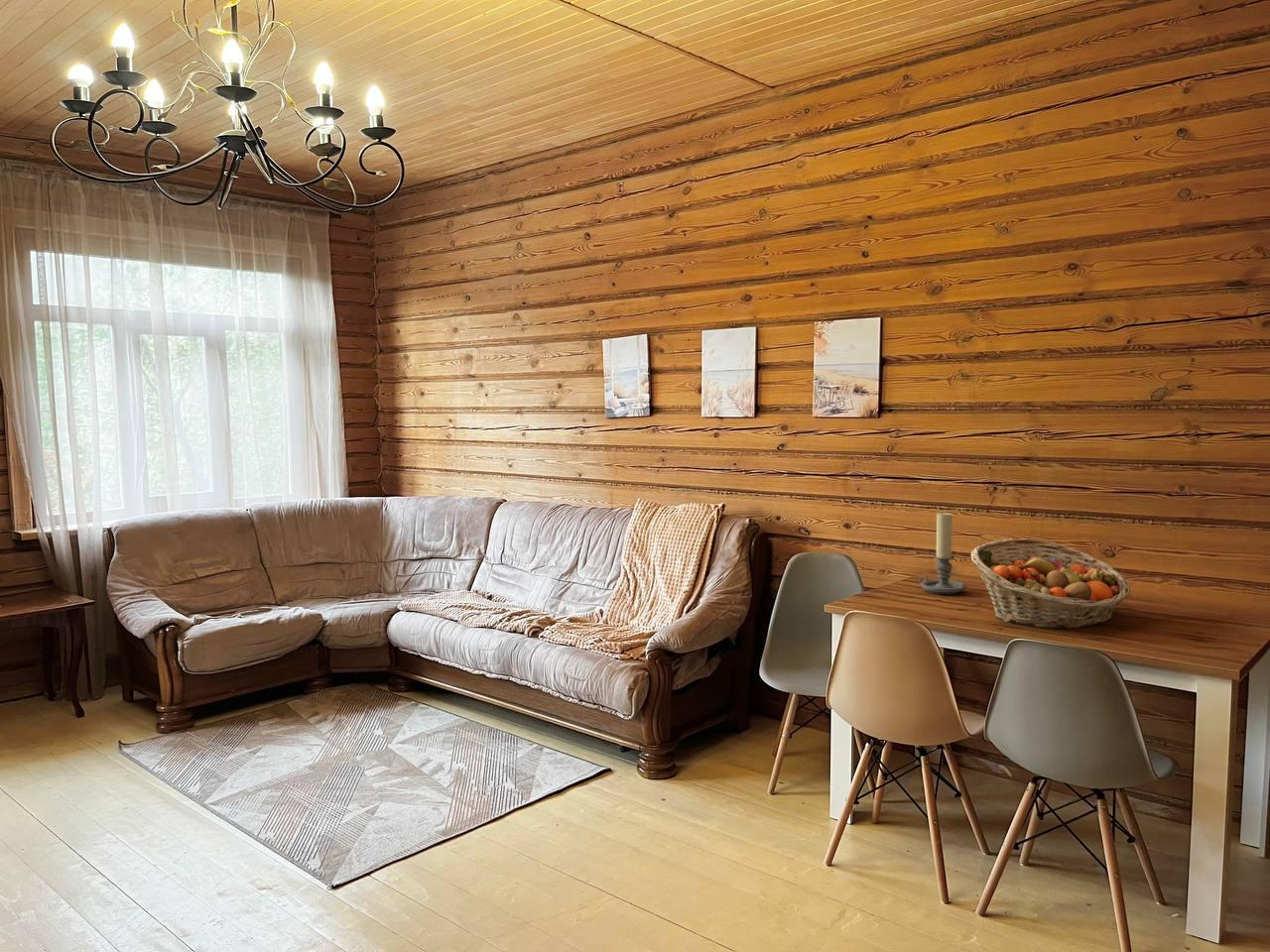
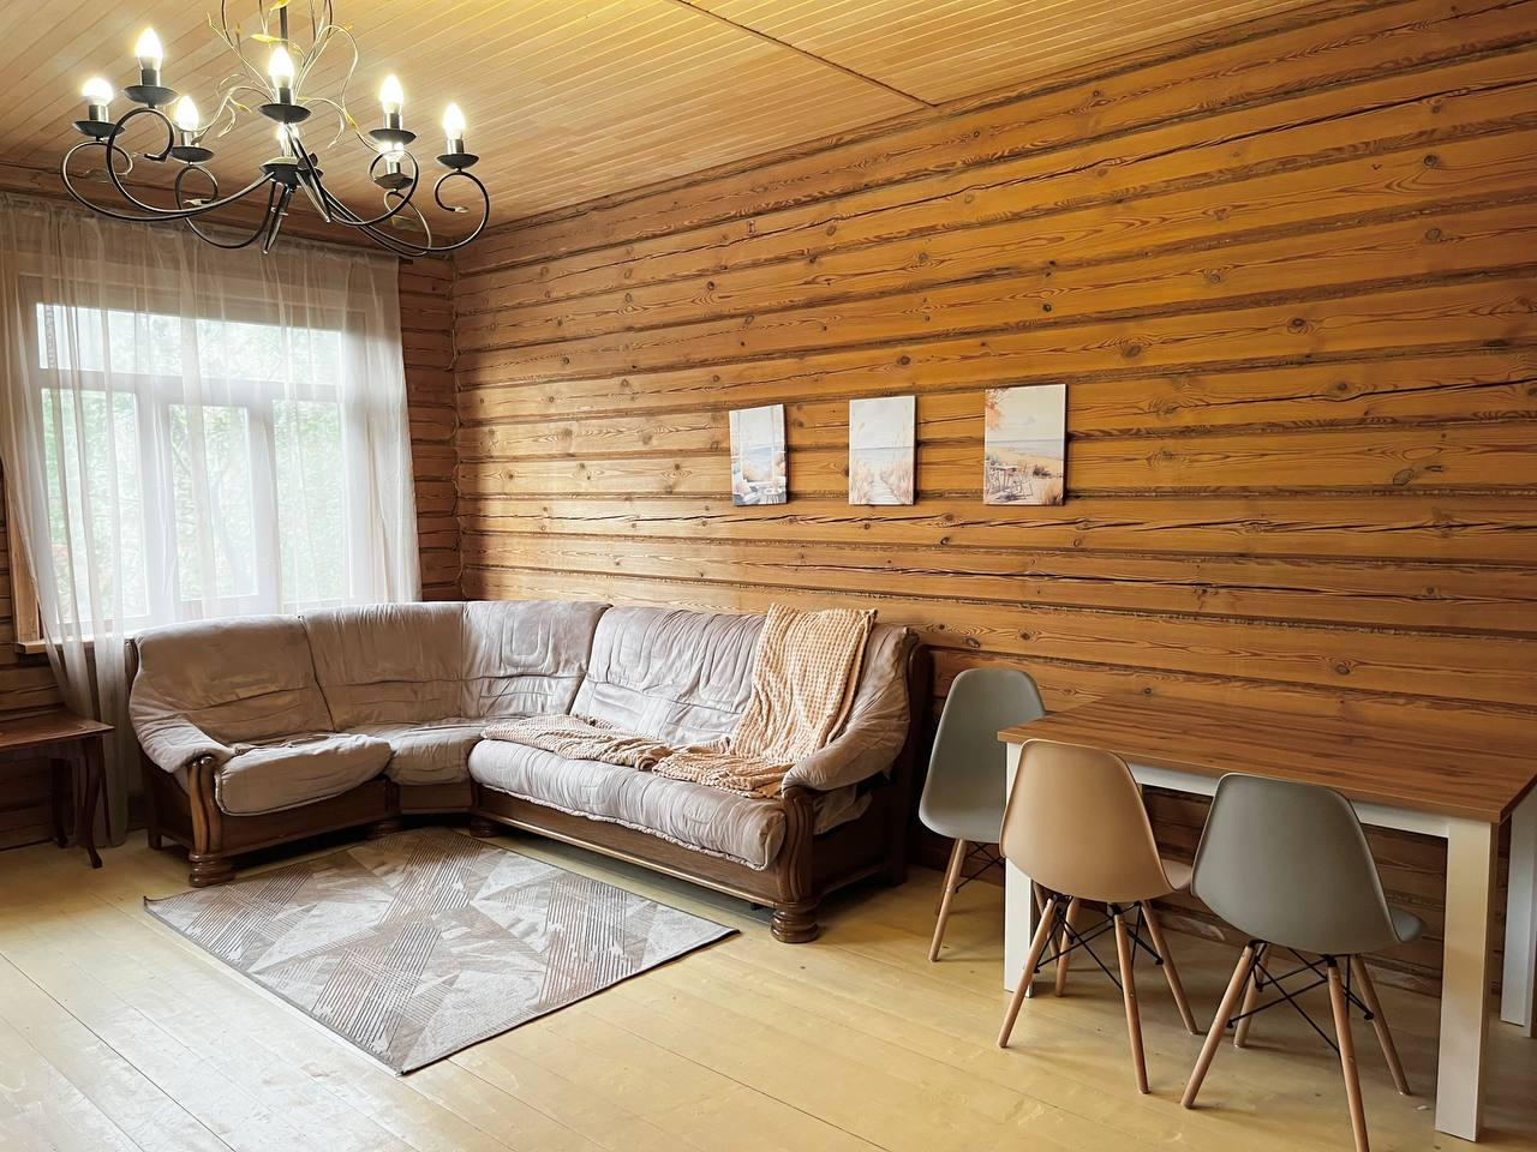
- candle holder [919,511,967,595]
- fruit basket [970,537,1131,630]
